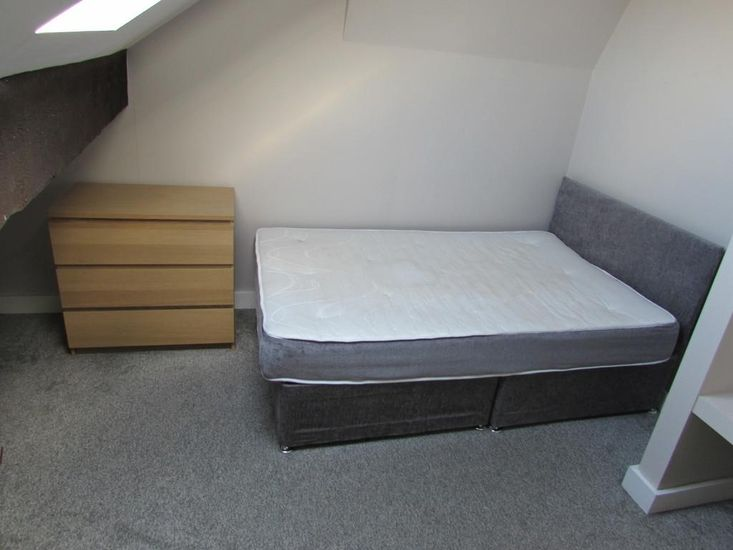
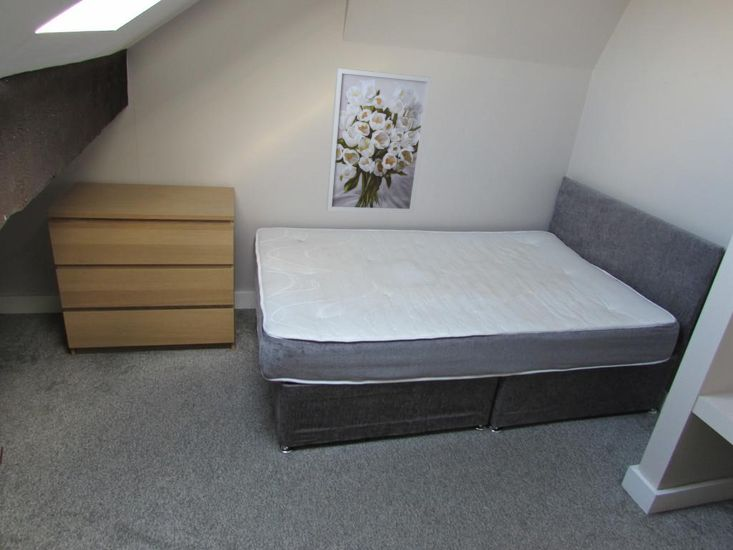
+ wall art [325,67,433,214]
